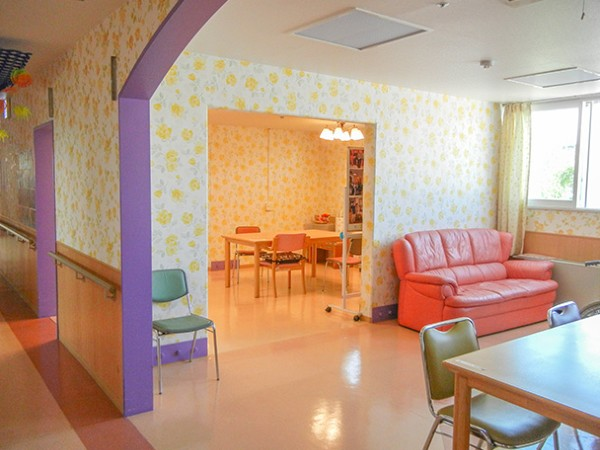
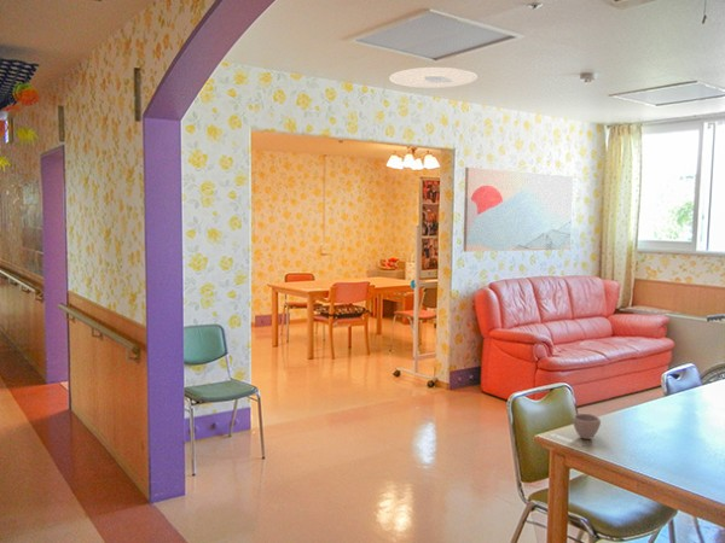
+ ceiling light [388,66,478,89]
+ cup [572,413,602,440]
+ wall art [463,167,574,253]
